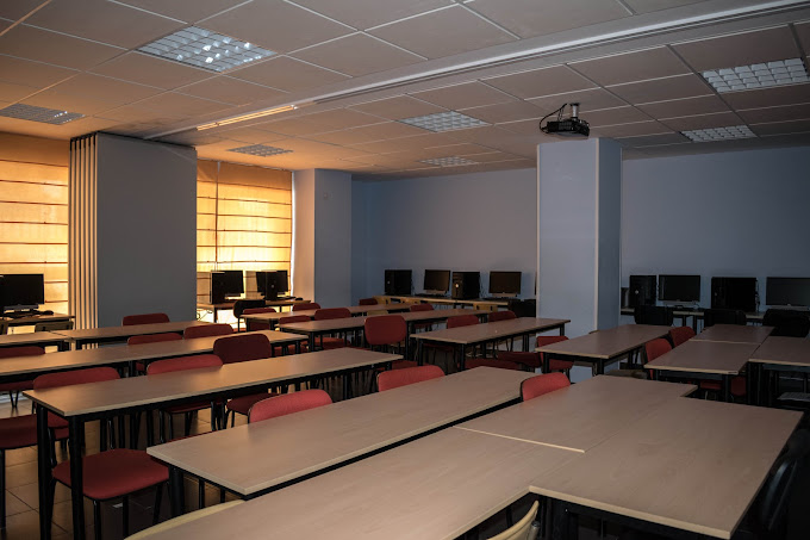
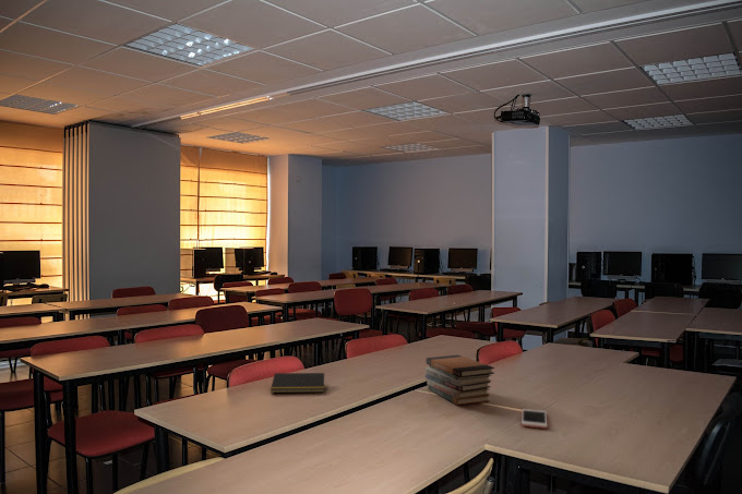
+ cell phone [520,408,548,430]
+ notepad [270,372,325,394]
+ book stack [424,353,495,406]
